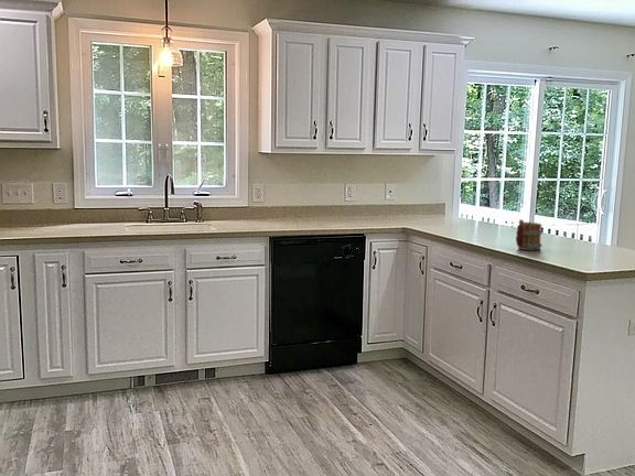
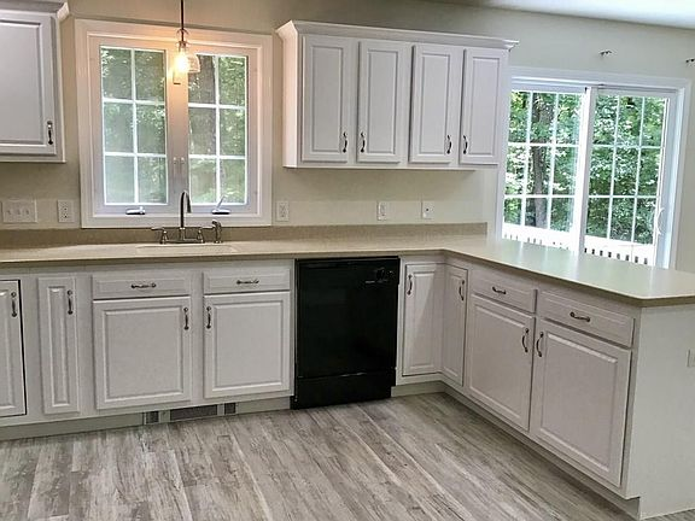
- mug [515,218,543,251]
